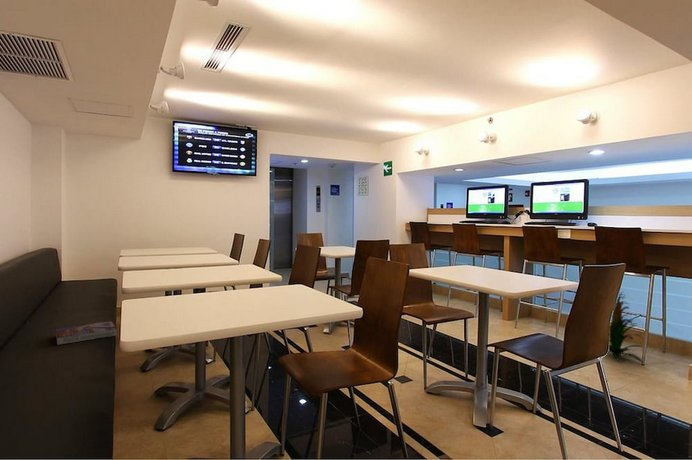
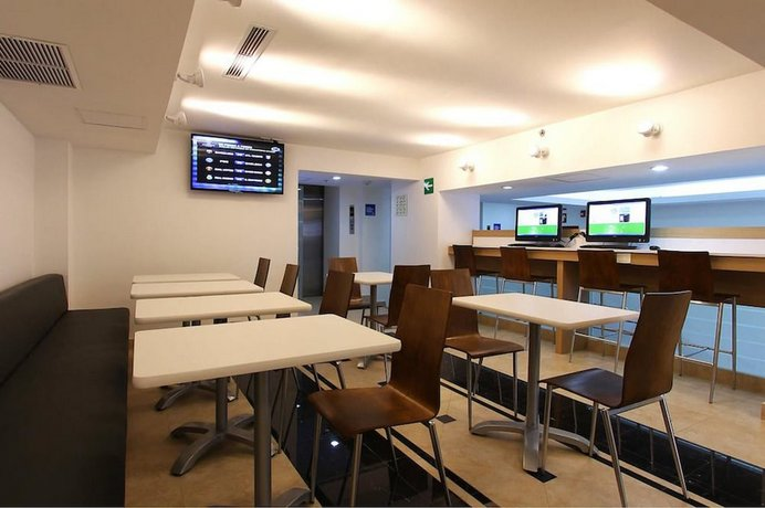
- textbook [55,320,118,346]
- indoor plant [608,290,644,364]
